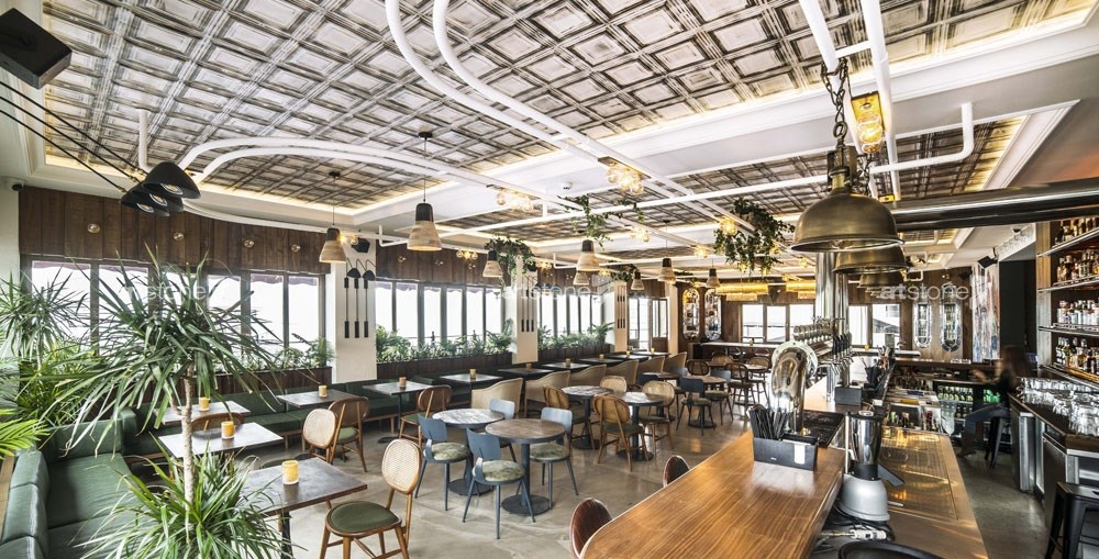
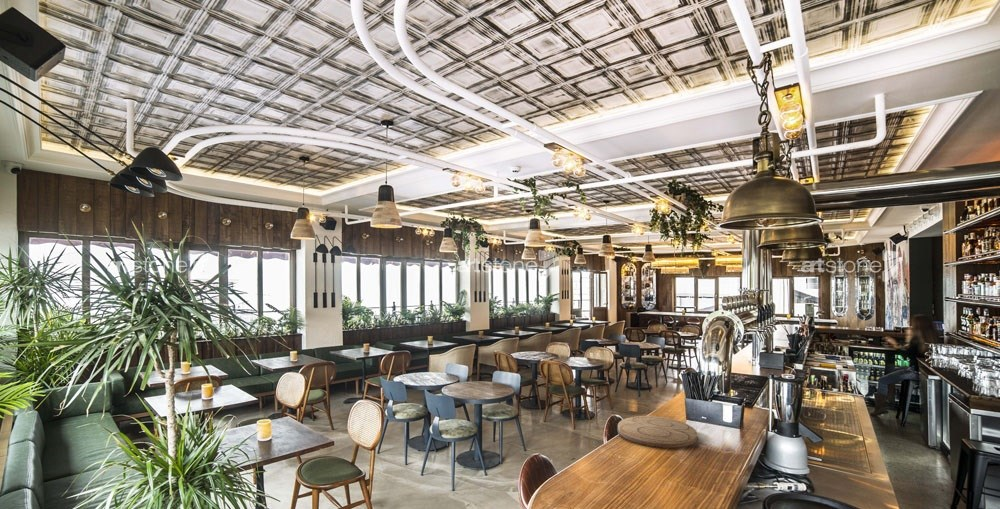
+ cutting board [617,415,699,449]
